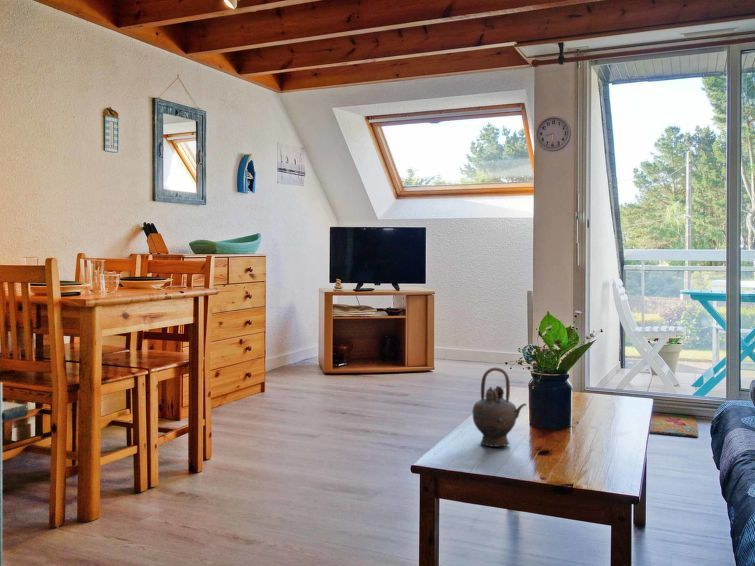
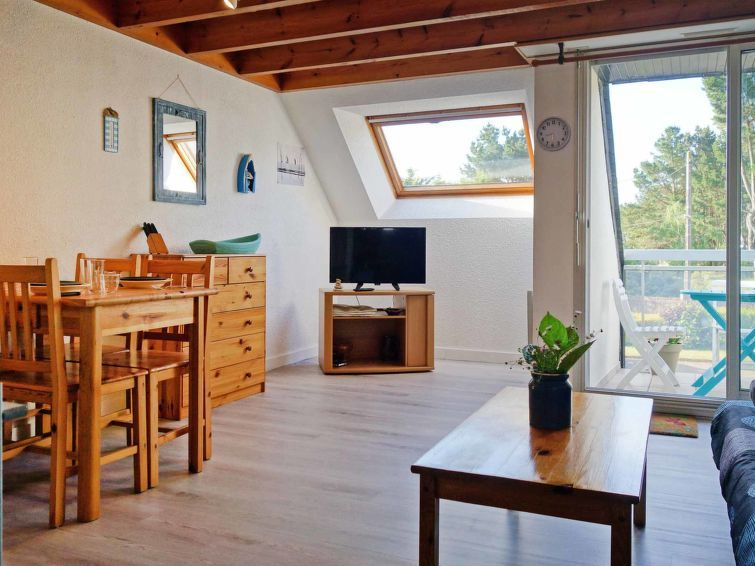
- teapot [471,367,528,448]
